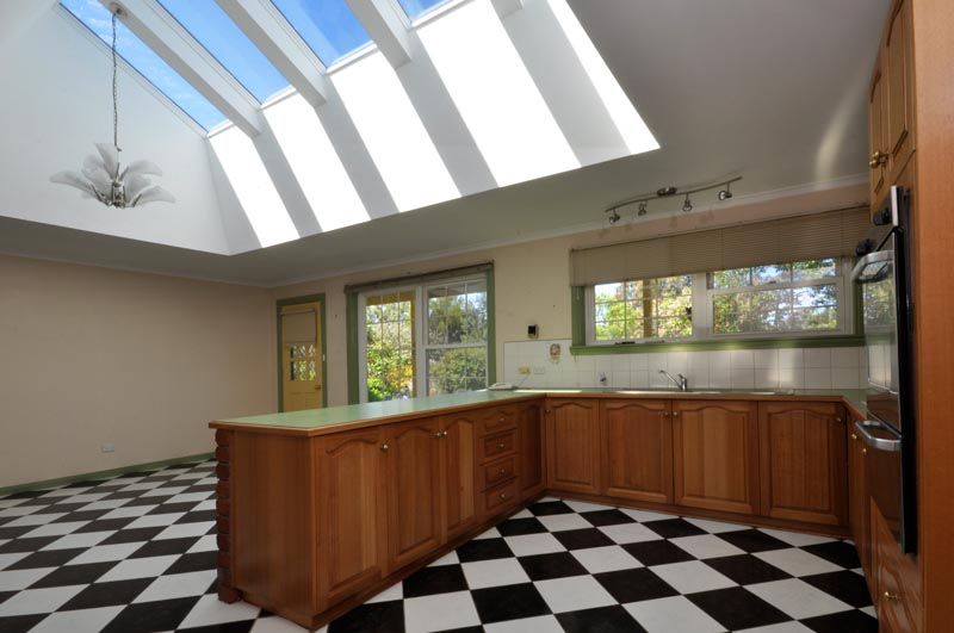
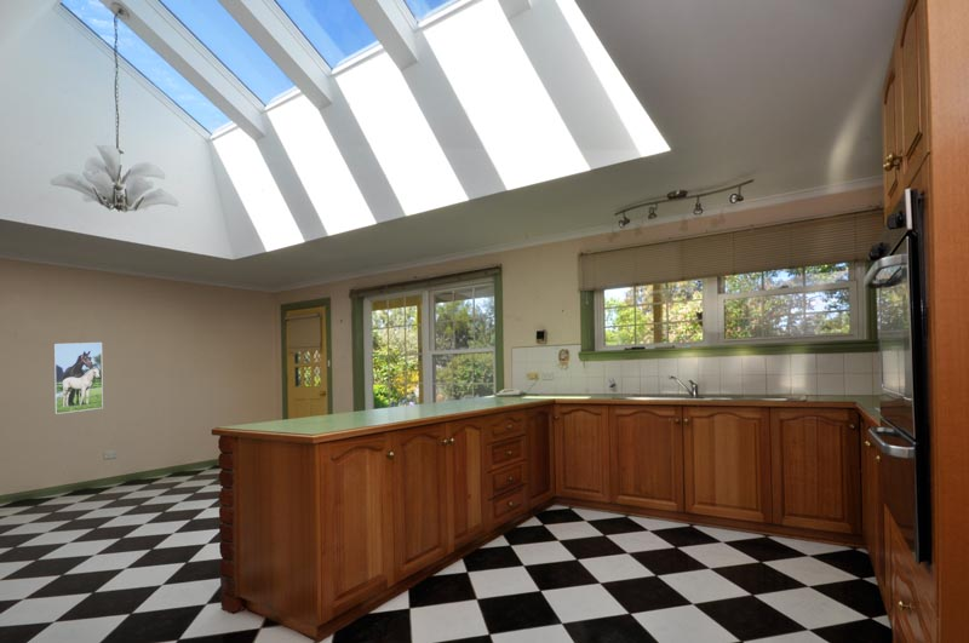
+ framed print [53,341,104,415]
